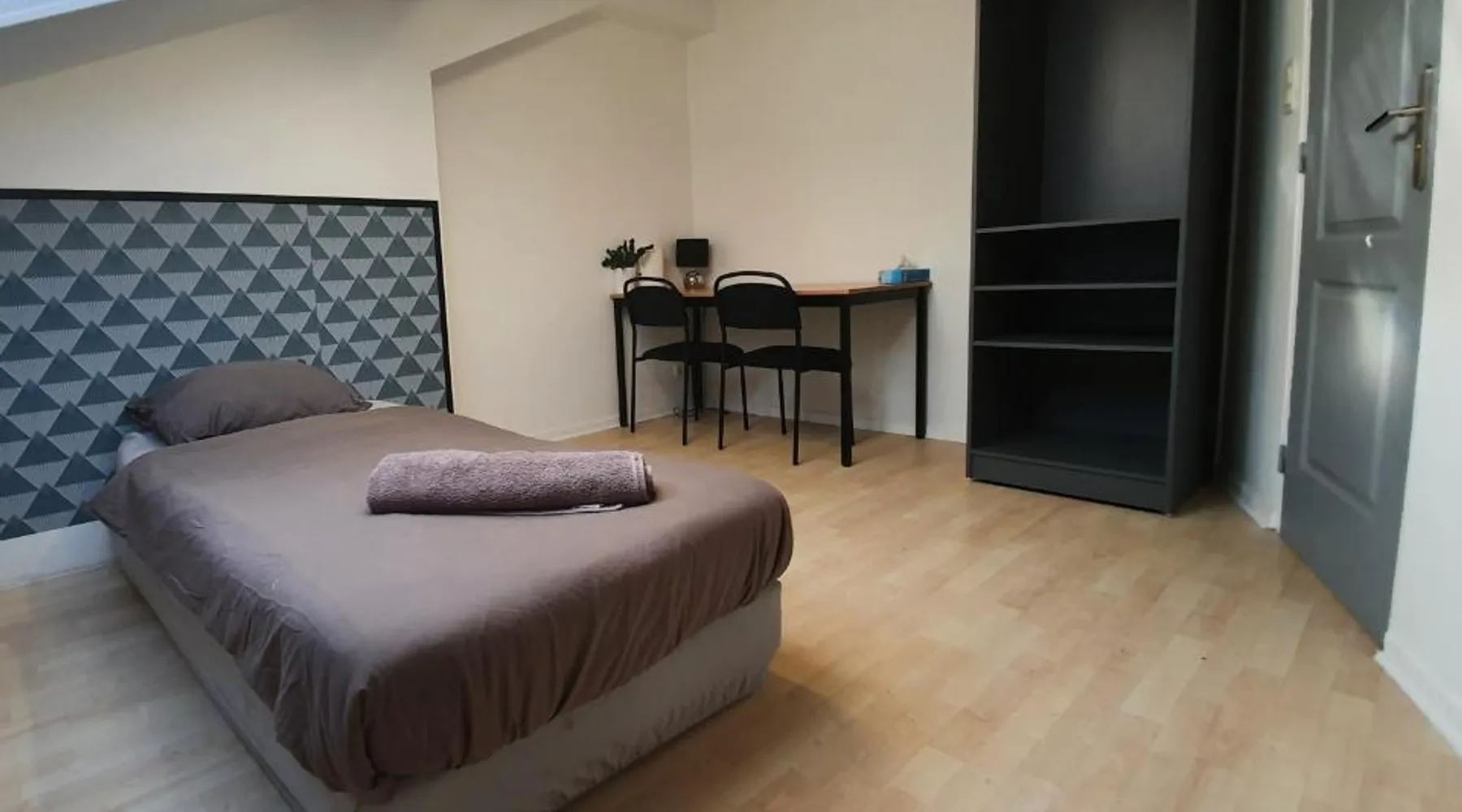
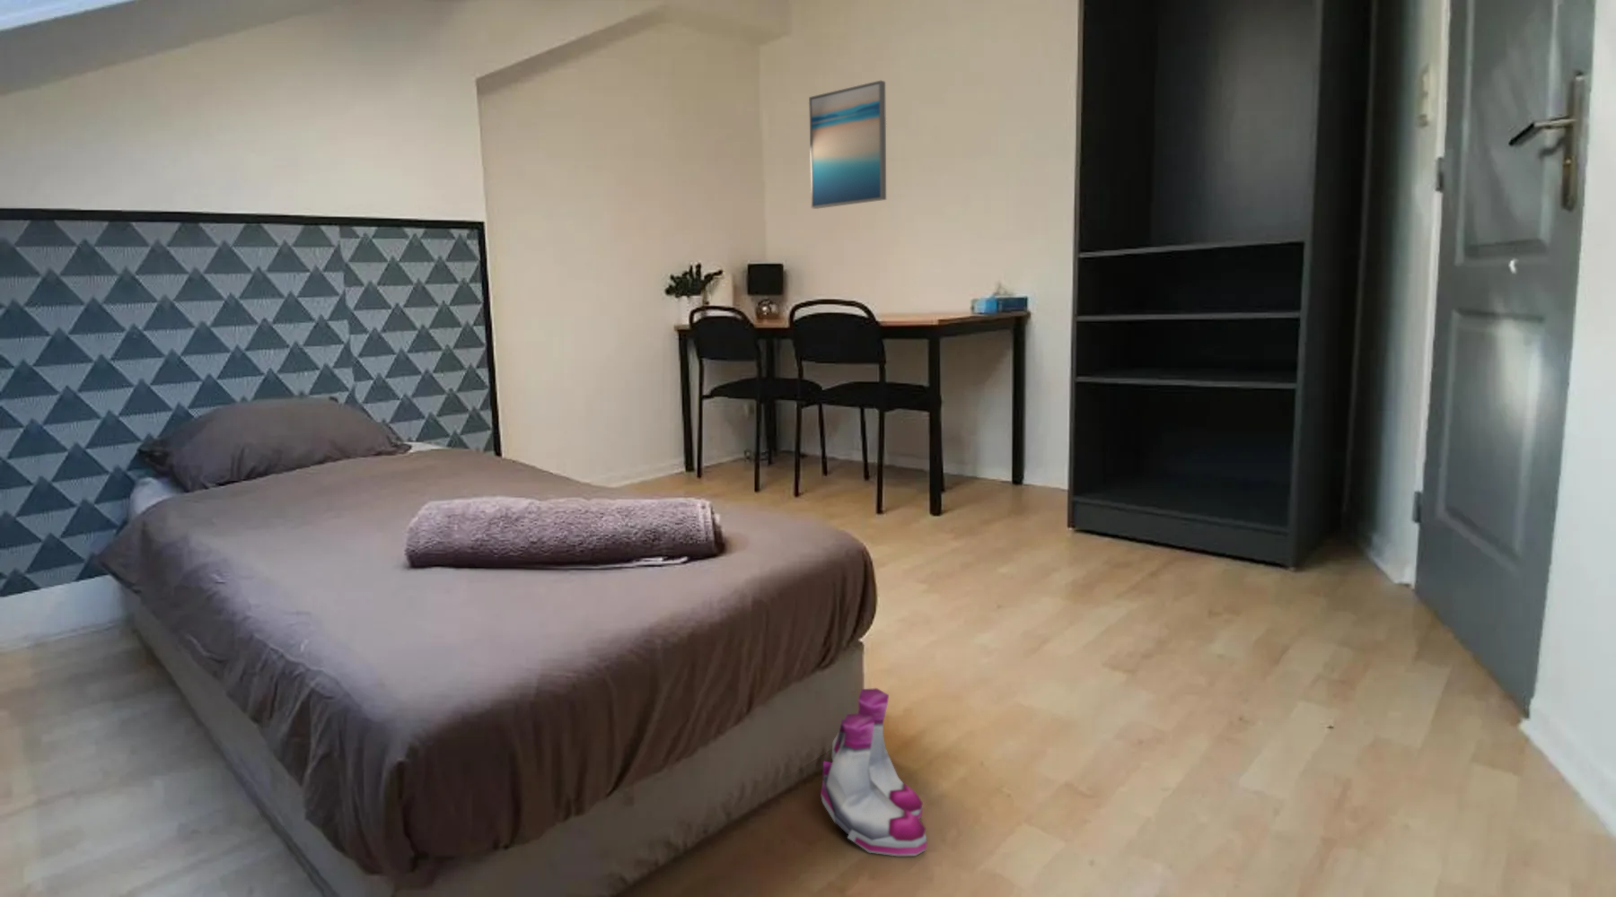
+ wall art [808,80,886,210]
+ boots [820,687,928,856]
